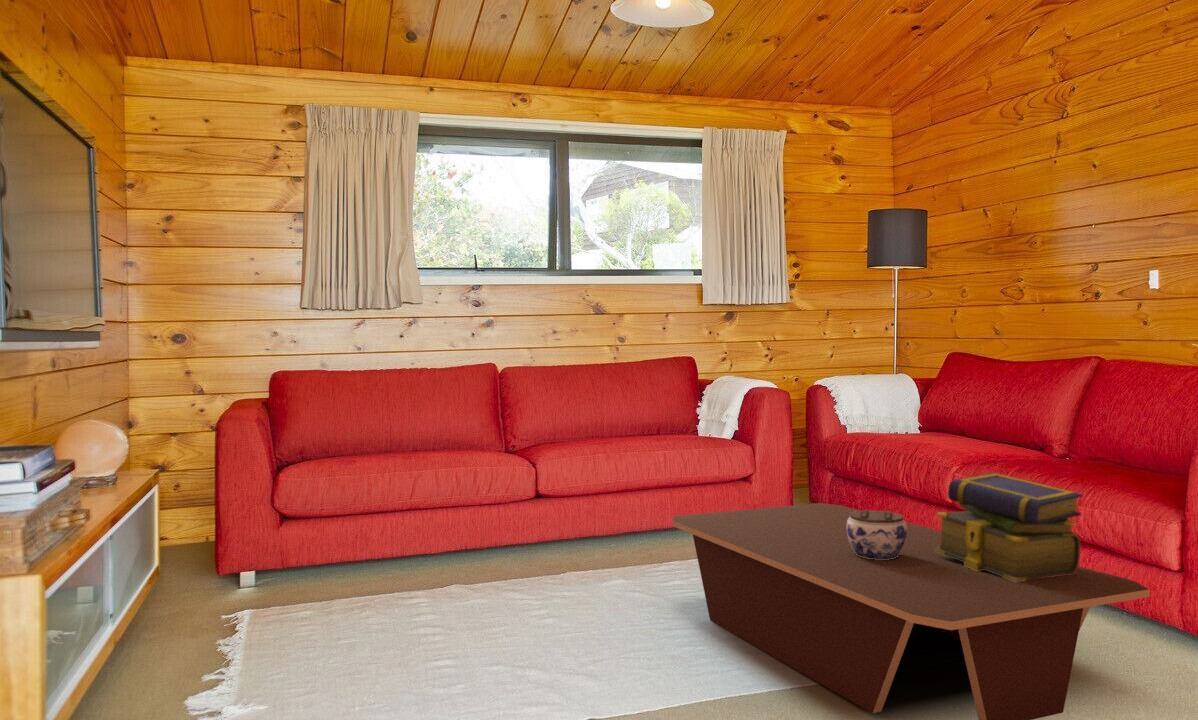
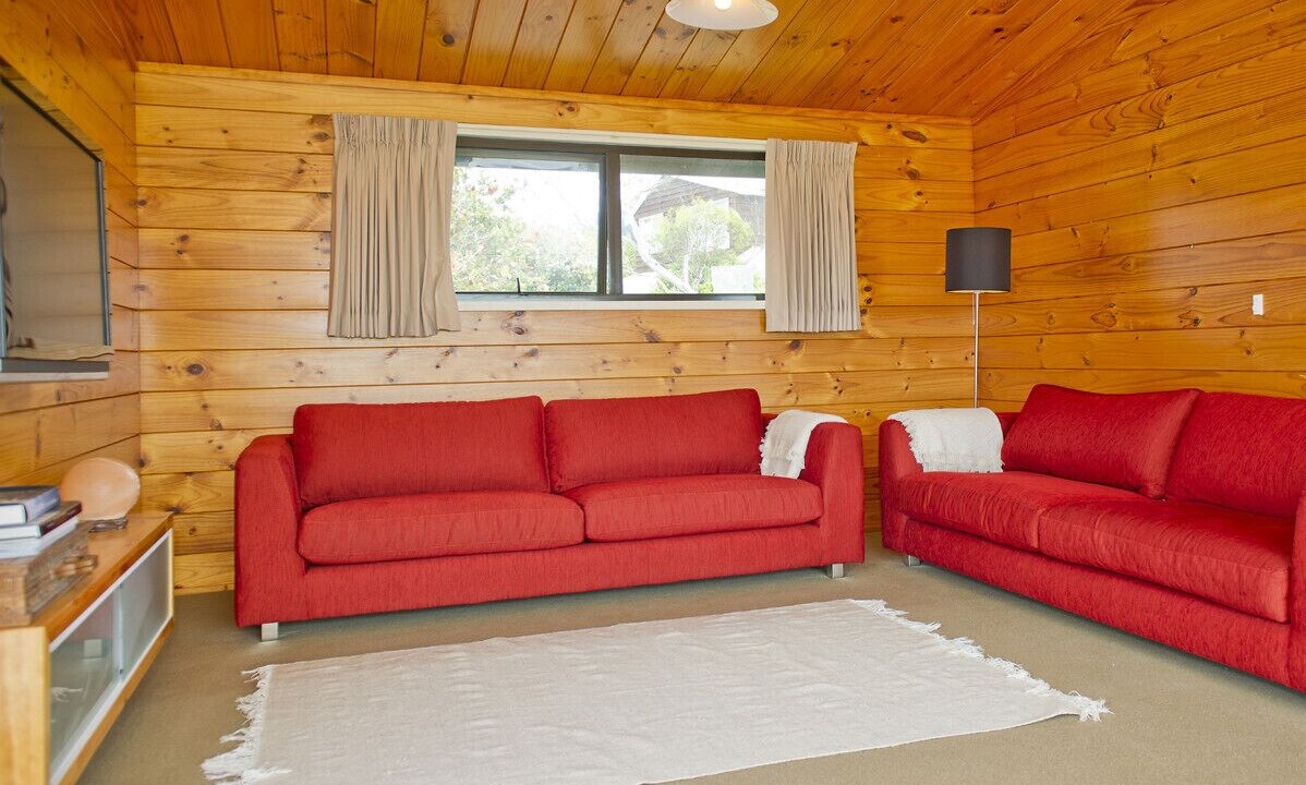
- stack of books [935,472,1084,582]
- jar [847,509,907,560]
- coffee table [672,502,1151,720]
